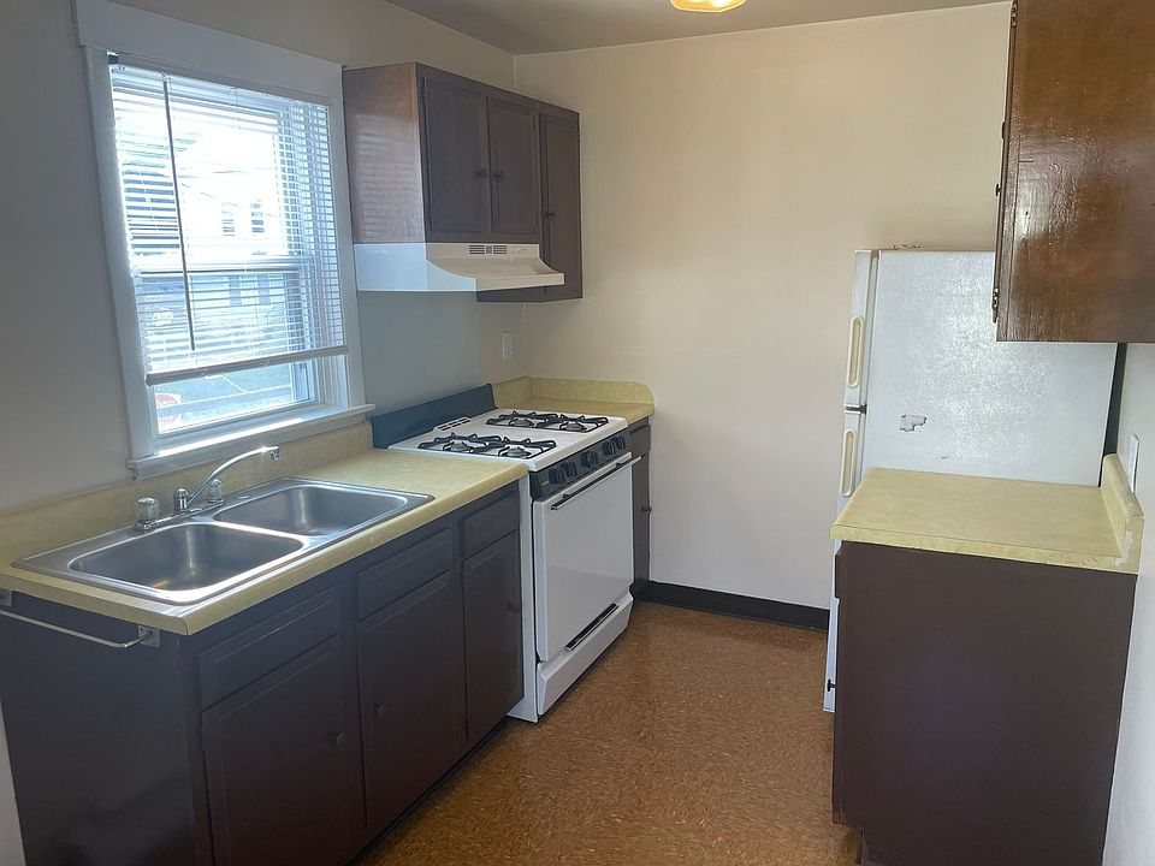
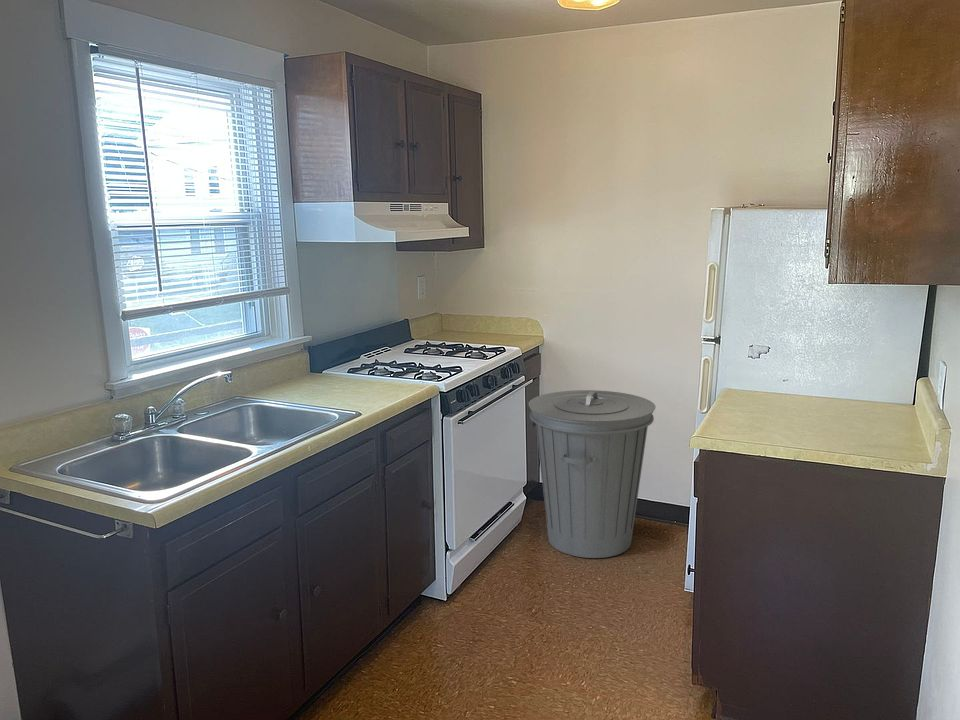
+ trash can [528,389,657,559]
